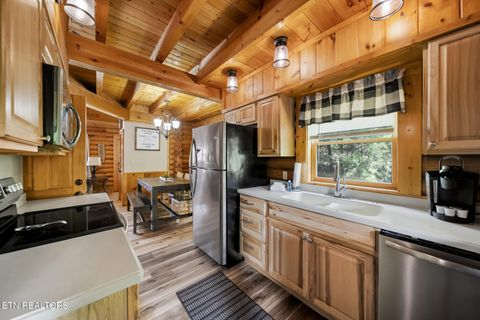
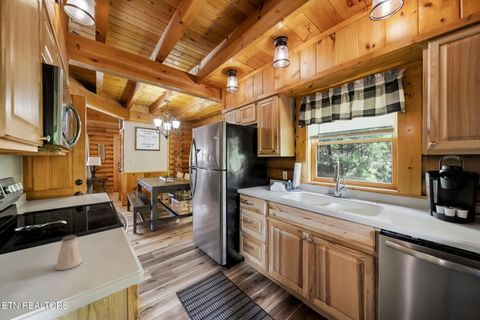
+ saltshaker [55,234,83,271]
